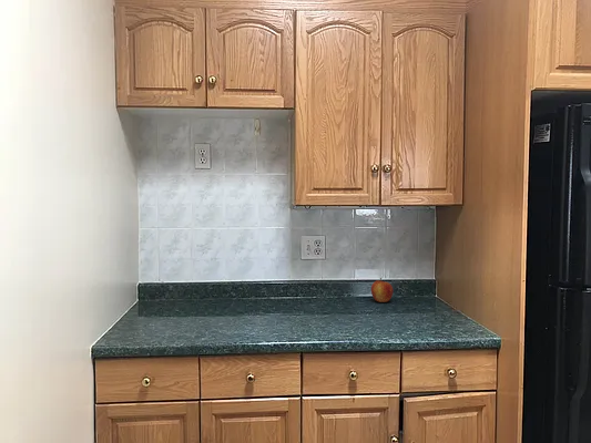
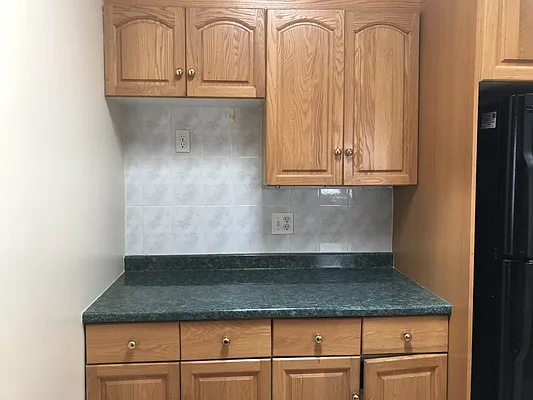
- apple [370,277,394,303]
